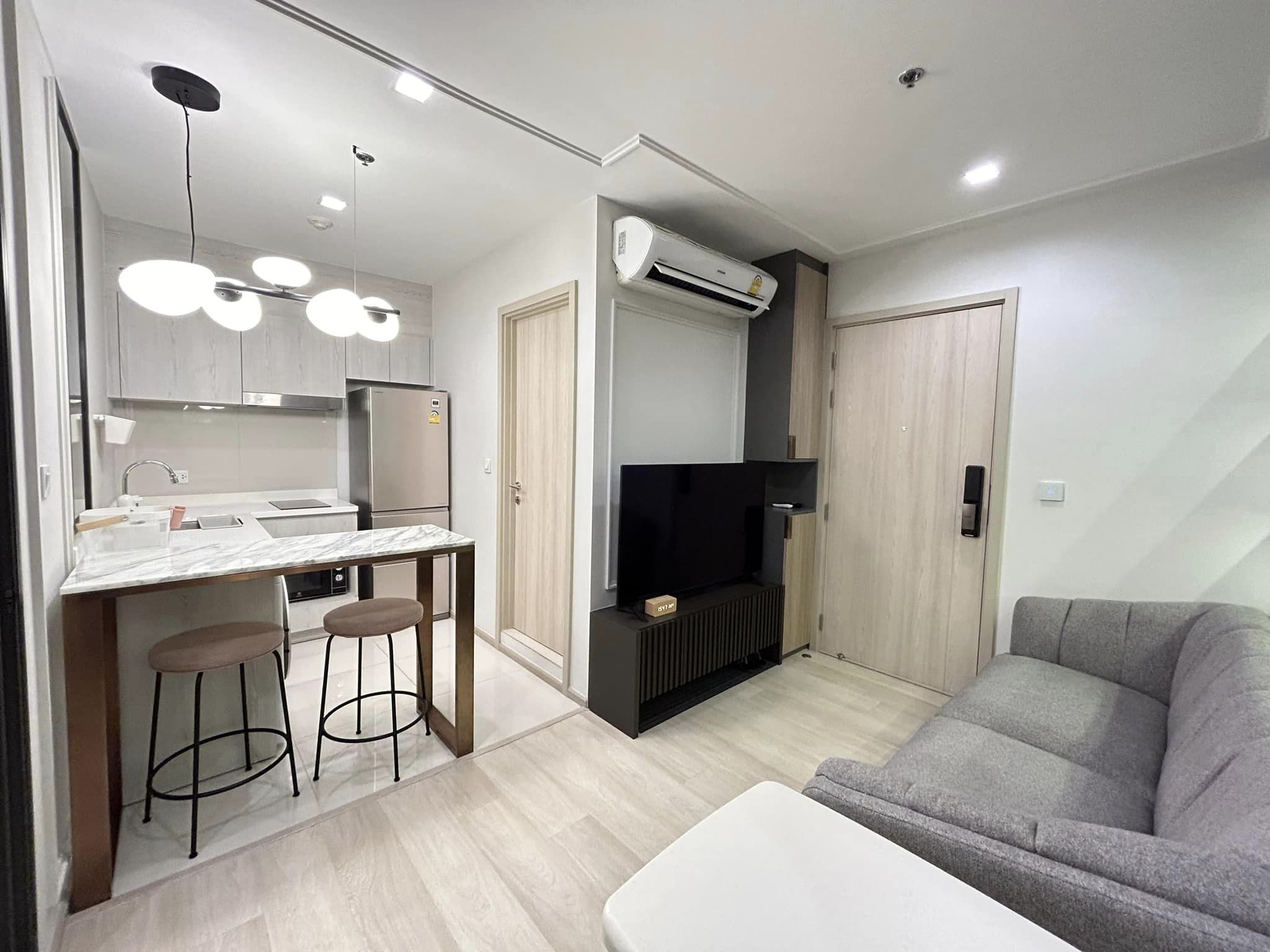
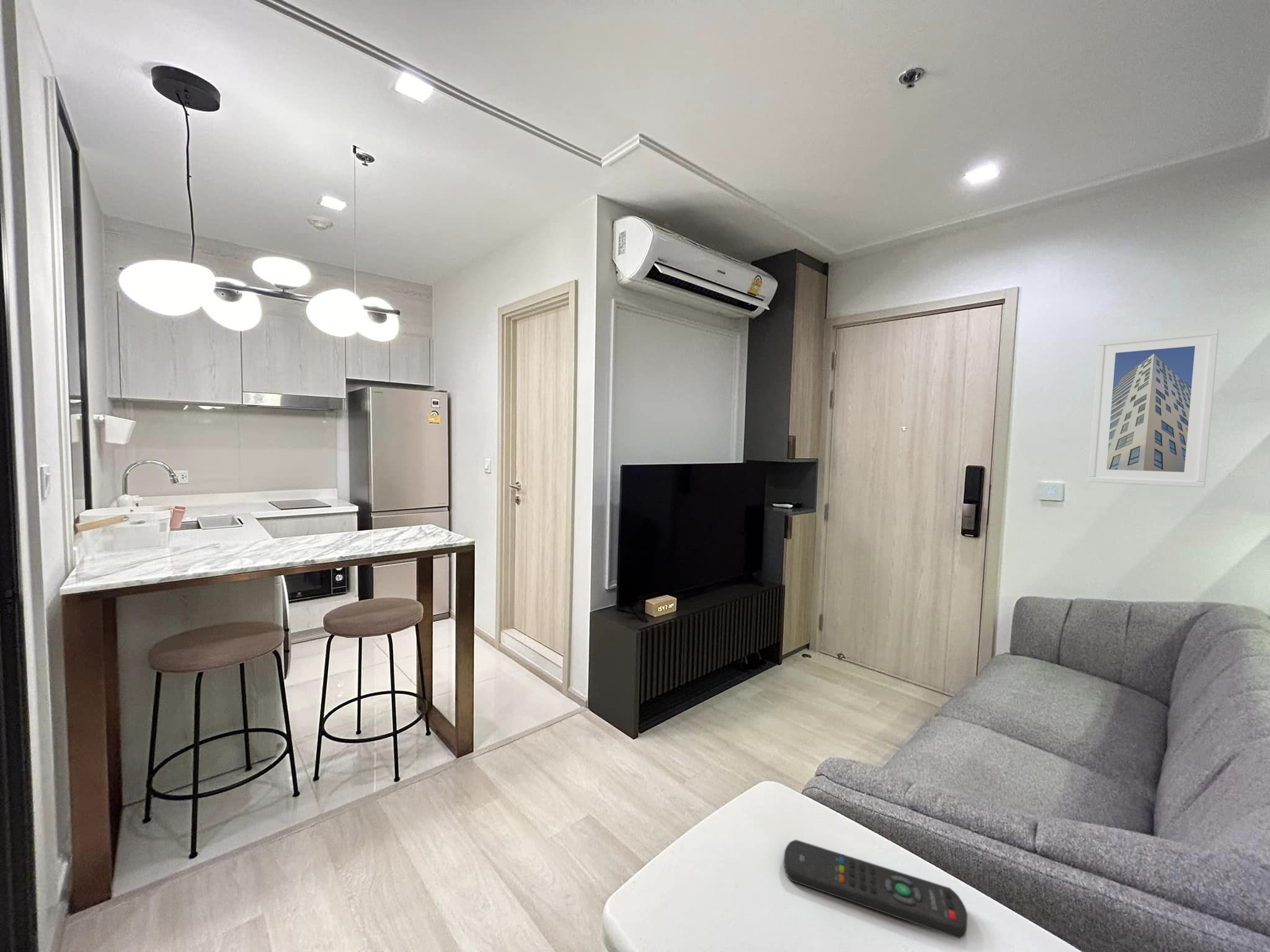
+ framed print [1087,328,1220,488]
+ remote control [783,839,968,940]
